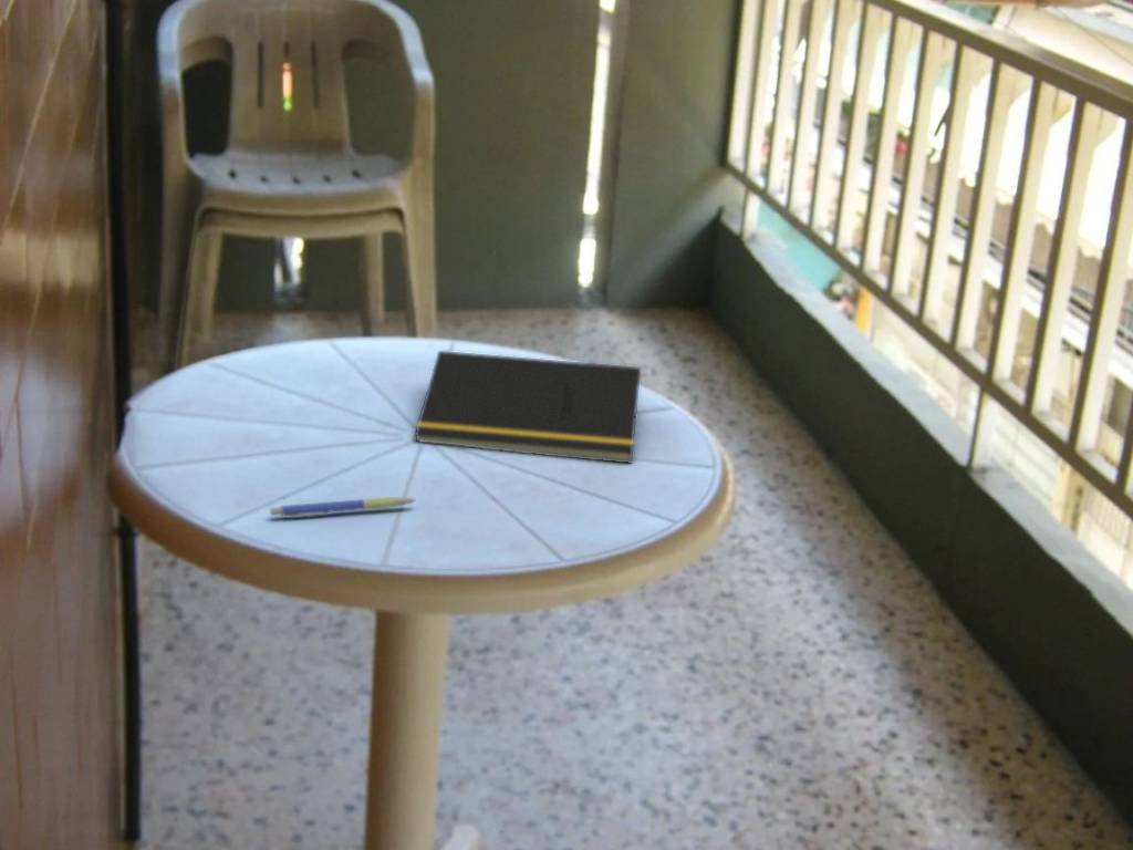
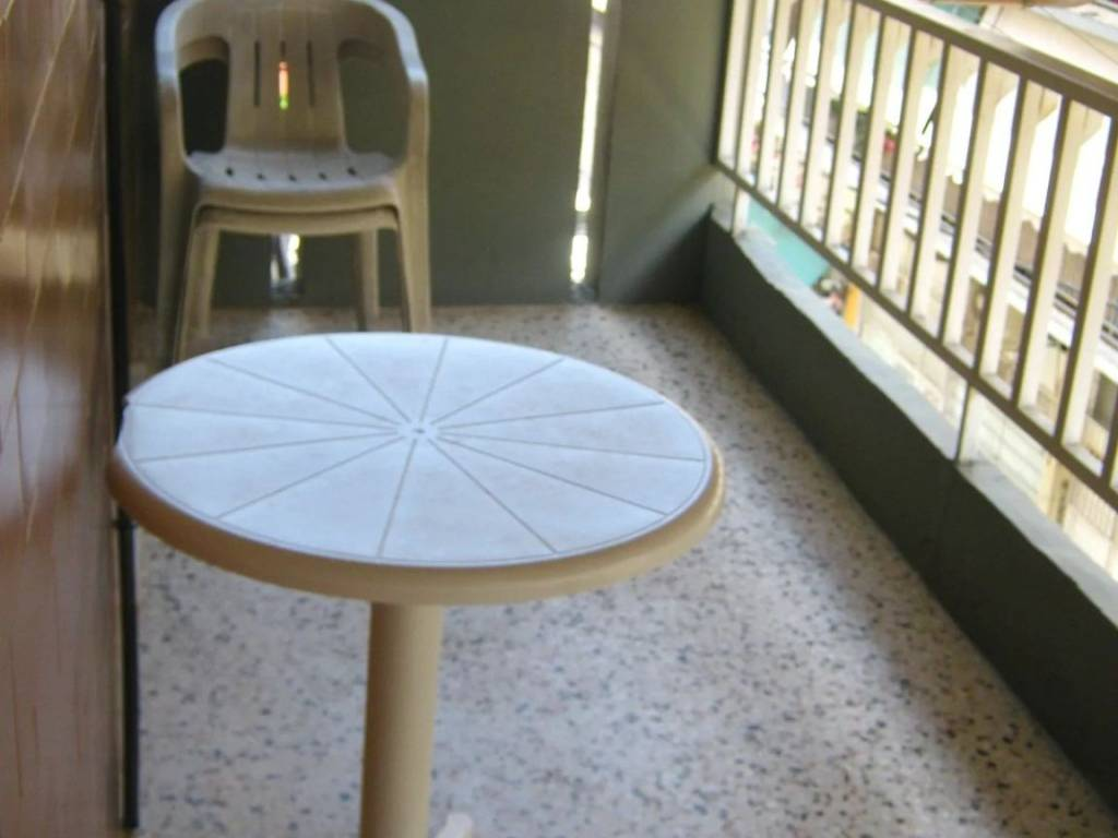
- notepad [414,350,642,464]
- pen [270,496,417,519]
